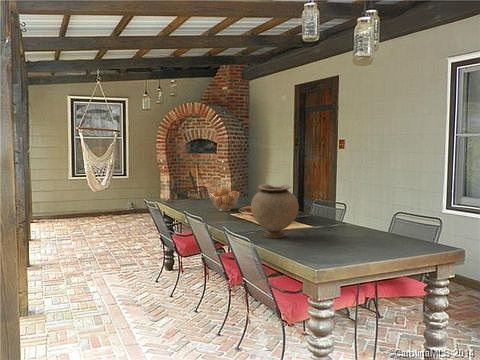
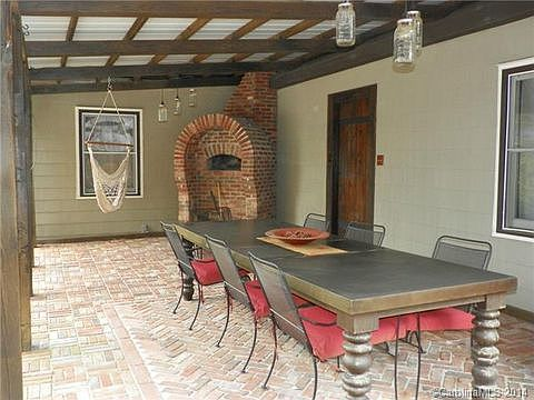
- fruit basket [209,187,240,212]
- vase [250,183,300,239]
